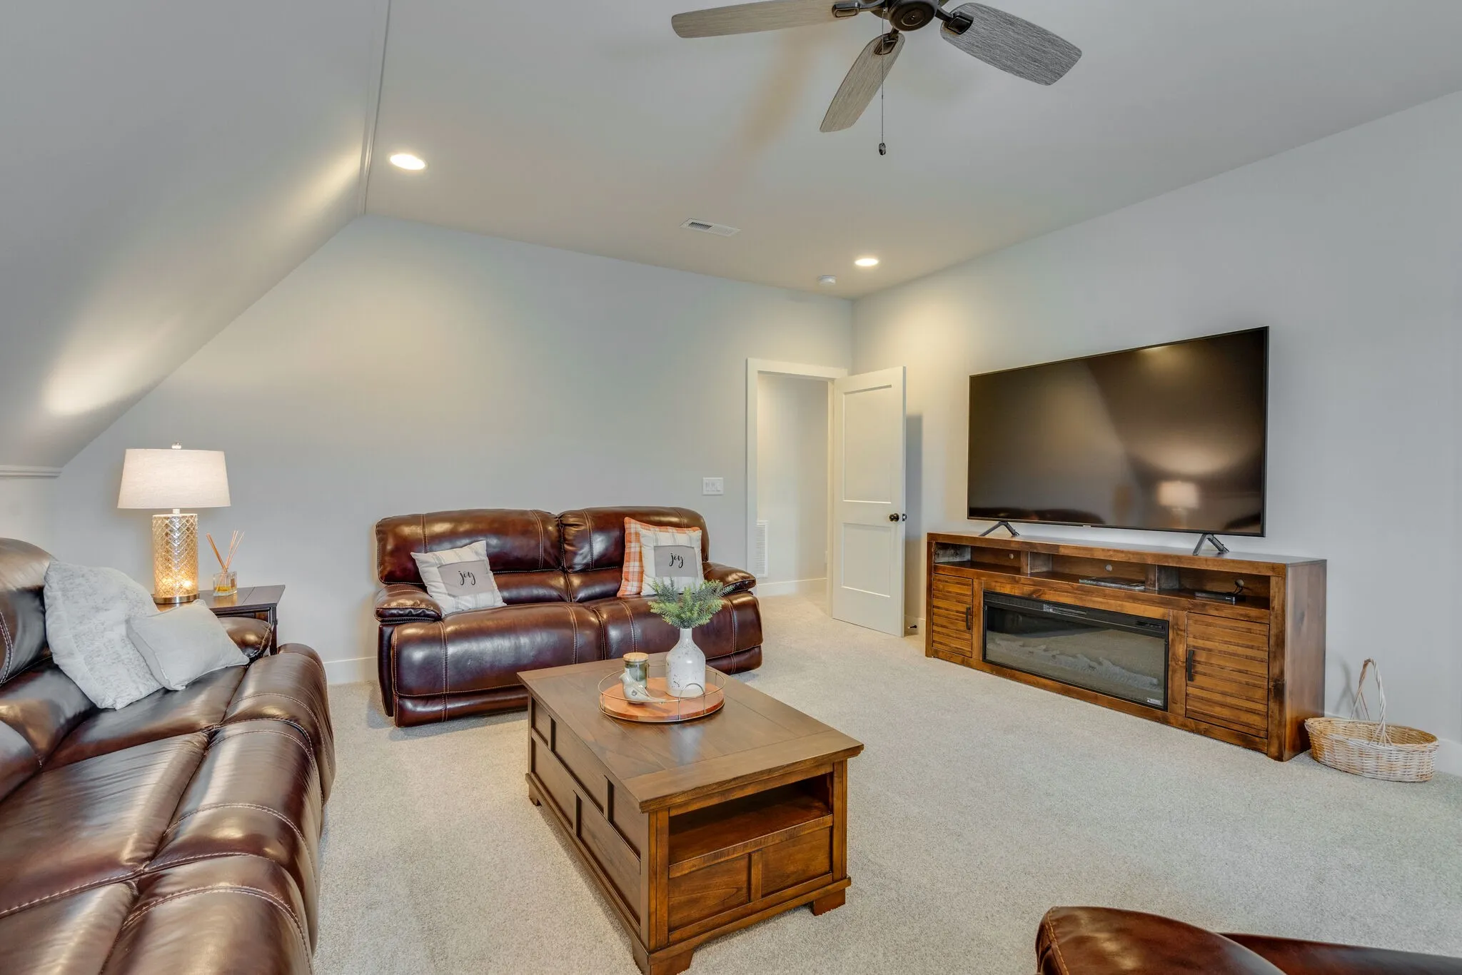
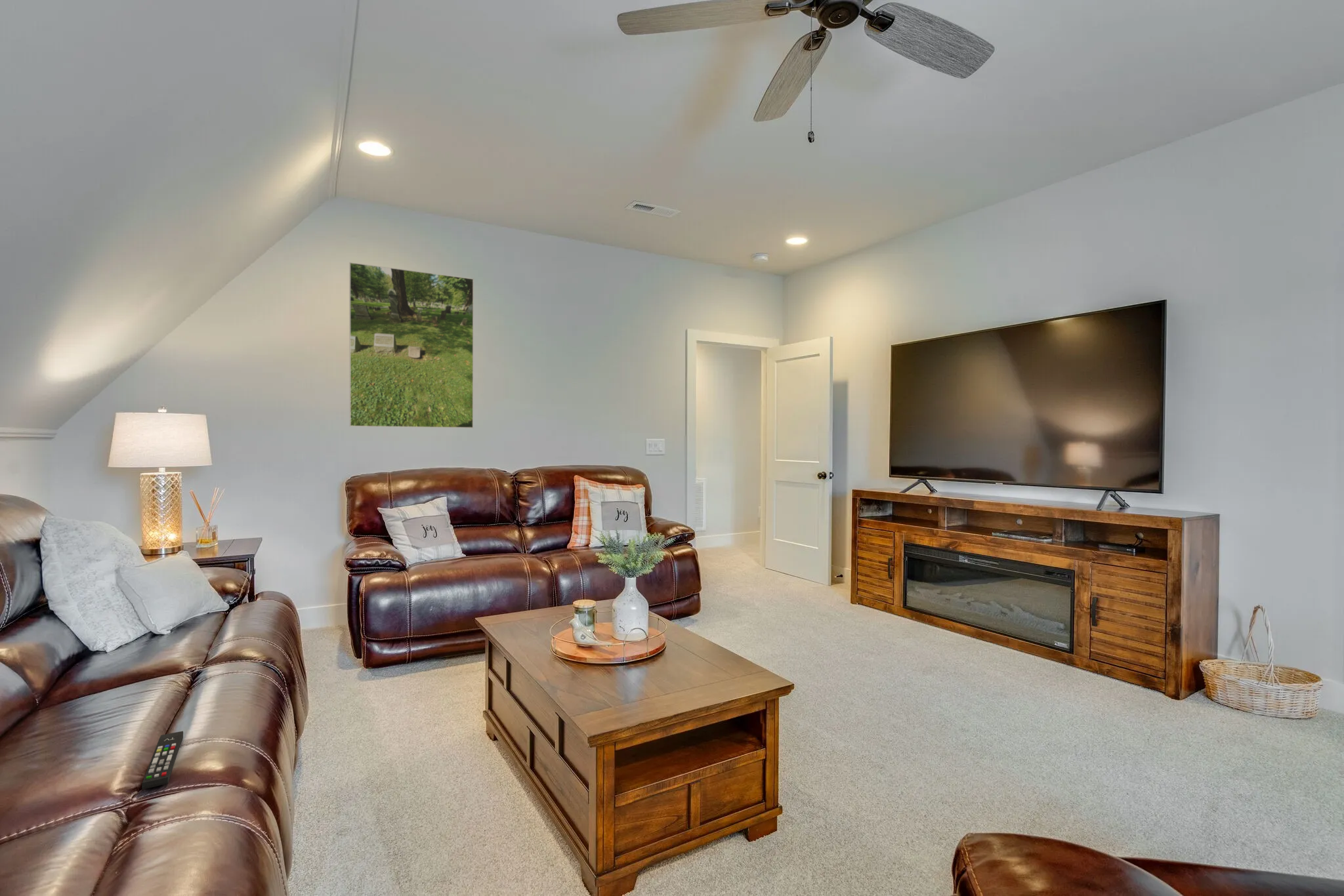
+ remote control [141,731,184,790]
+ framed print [348,262,474,429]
